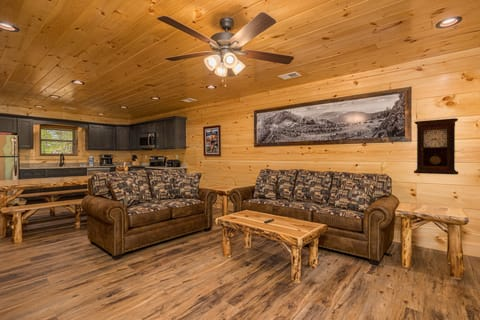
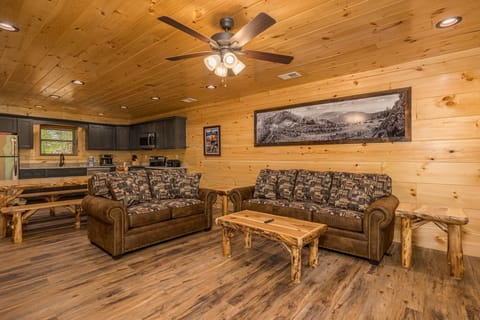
- pendulum clock [413,117,460,176]
